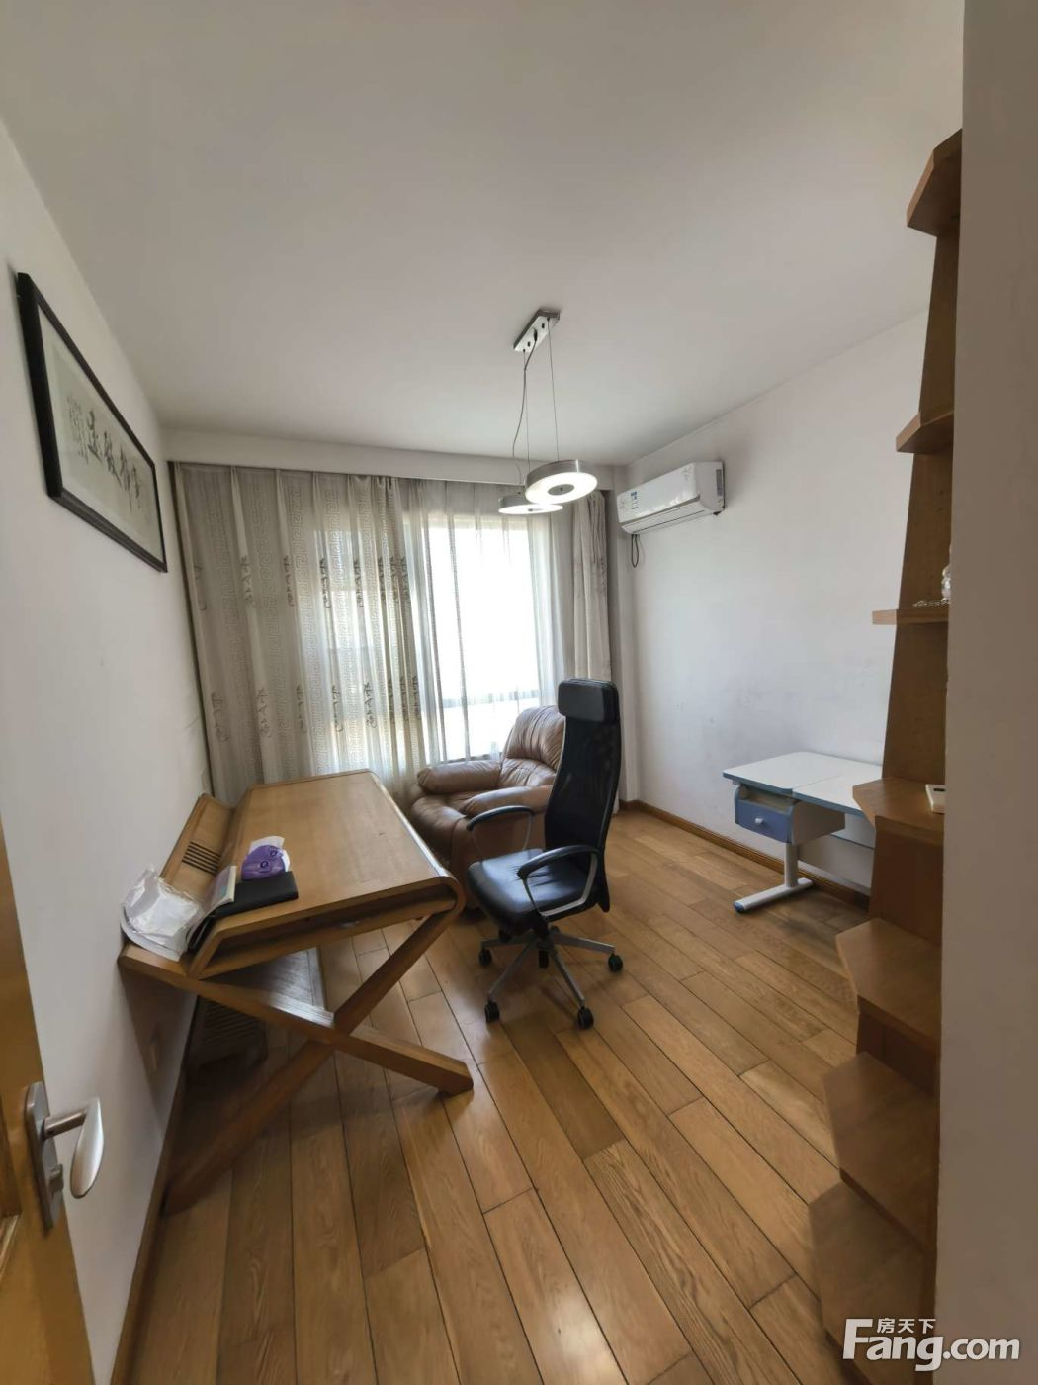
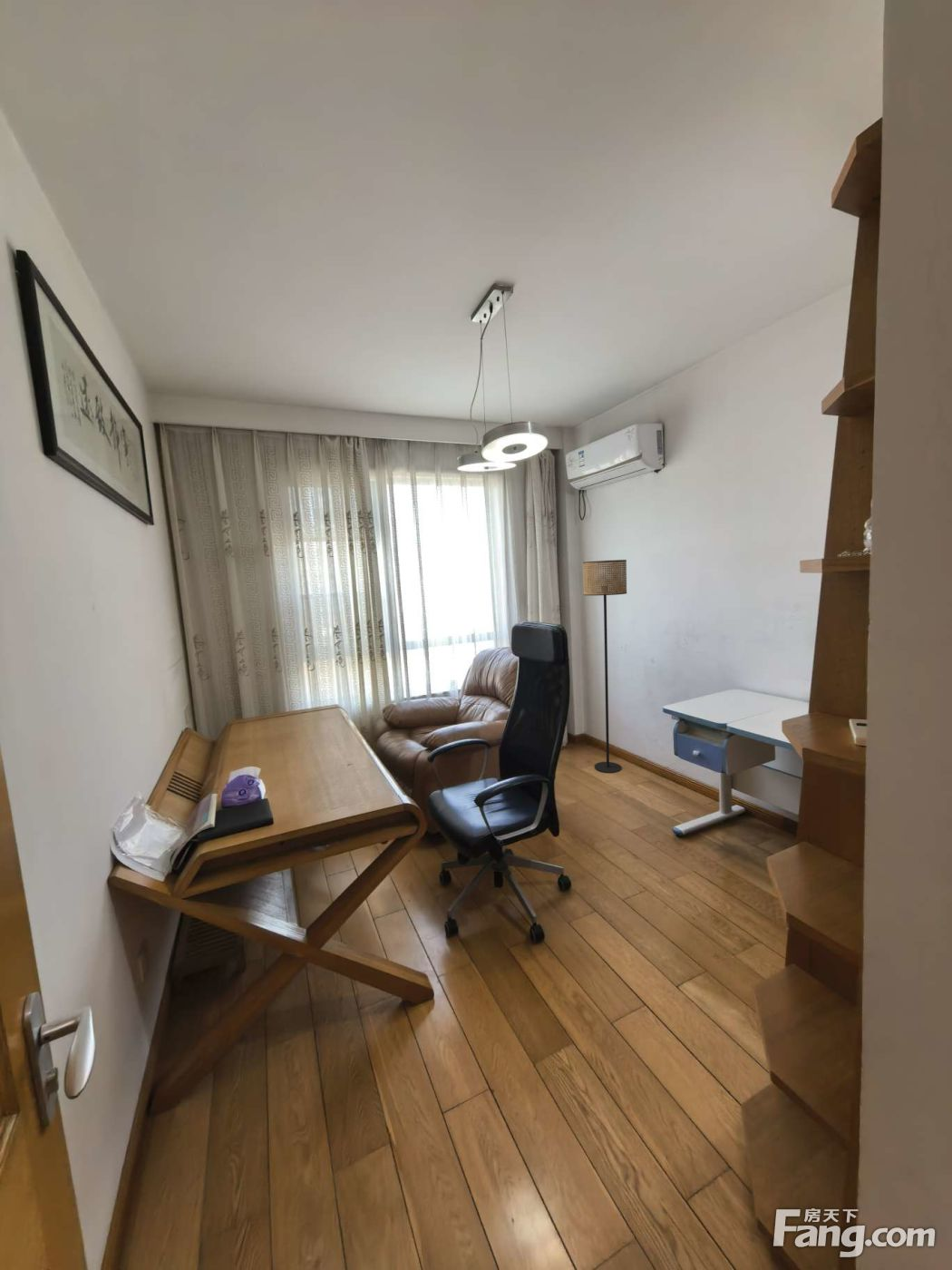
+ floor lamp [582,559,627,774]
